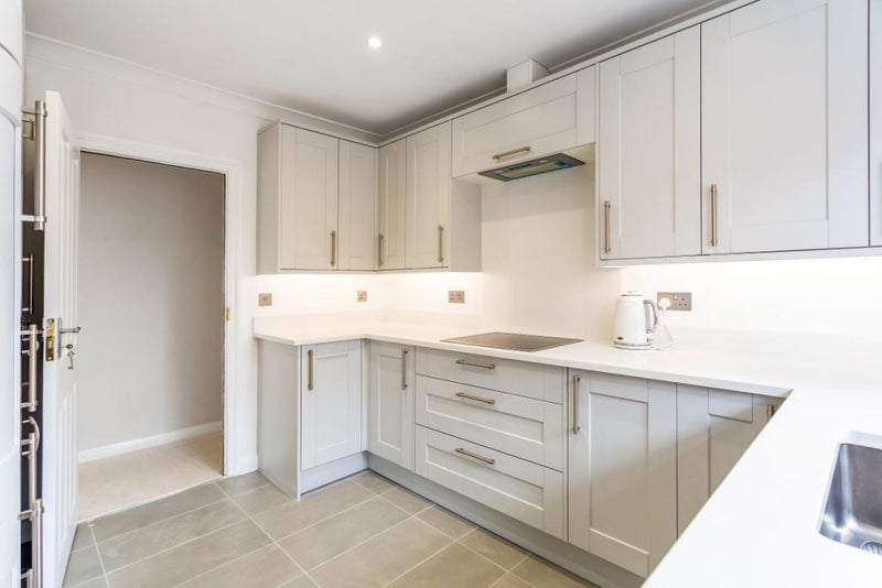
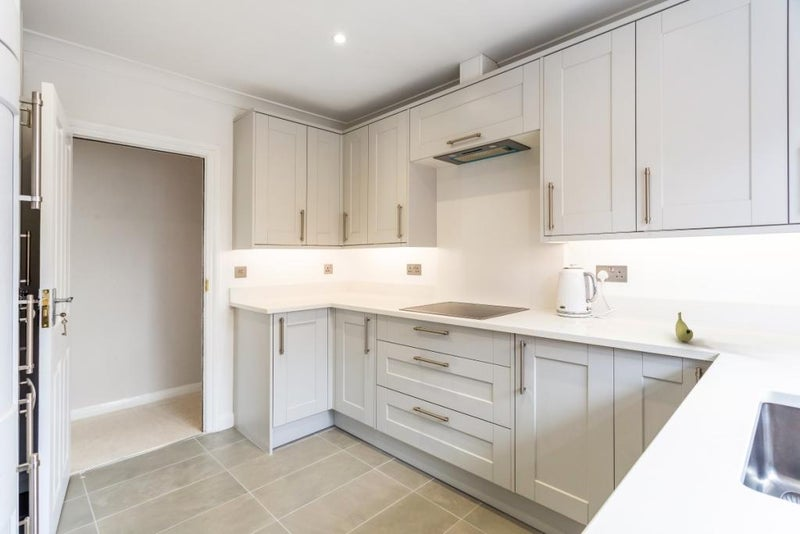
+ fruit [674,311,694,342]
